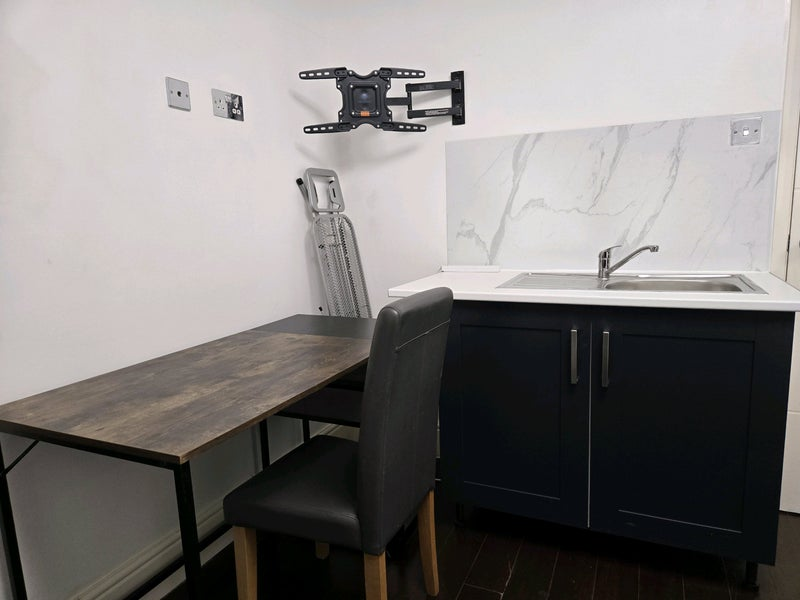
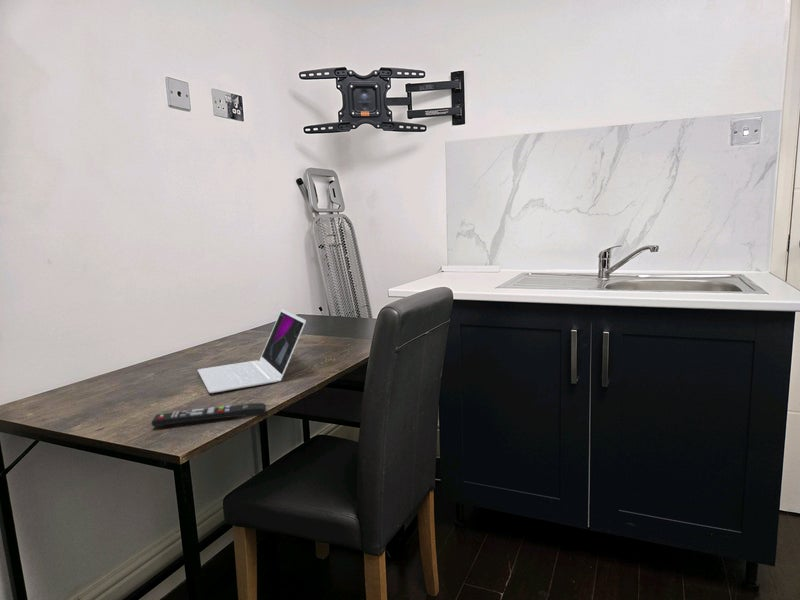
+ remote control [150,402,267,427]
+ laptop [197,308,307,394]
